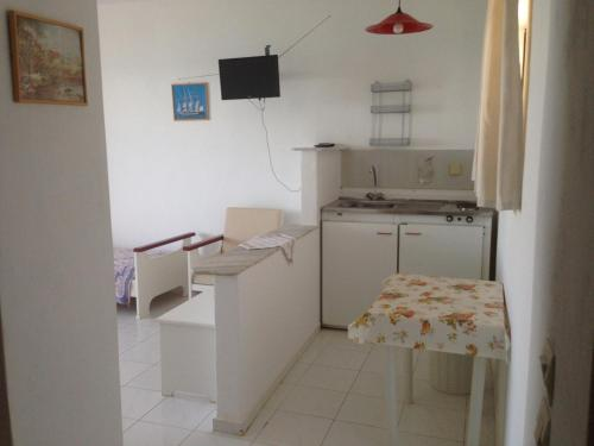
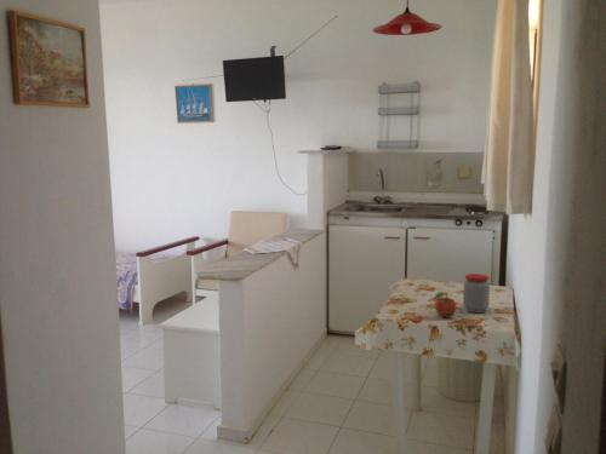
+ jar [462,272,491,314]
+ fruit [434,291,458,320]
